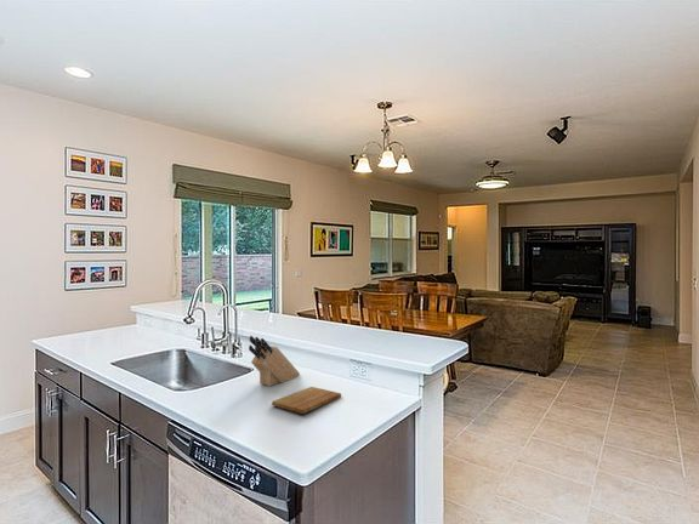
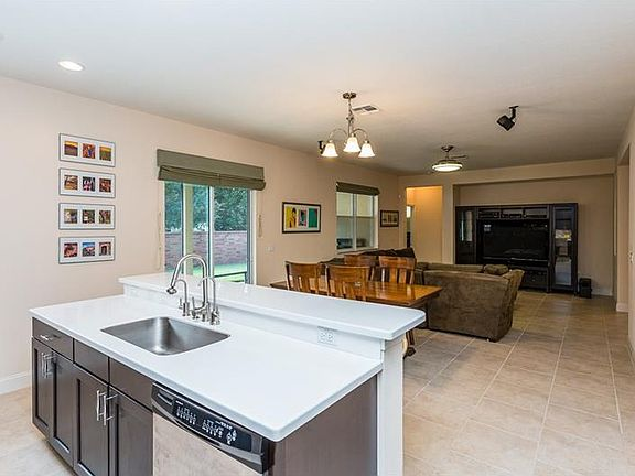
- cutting board [271,386,342,415]
- knife block [248,335,301,387]
